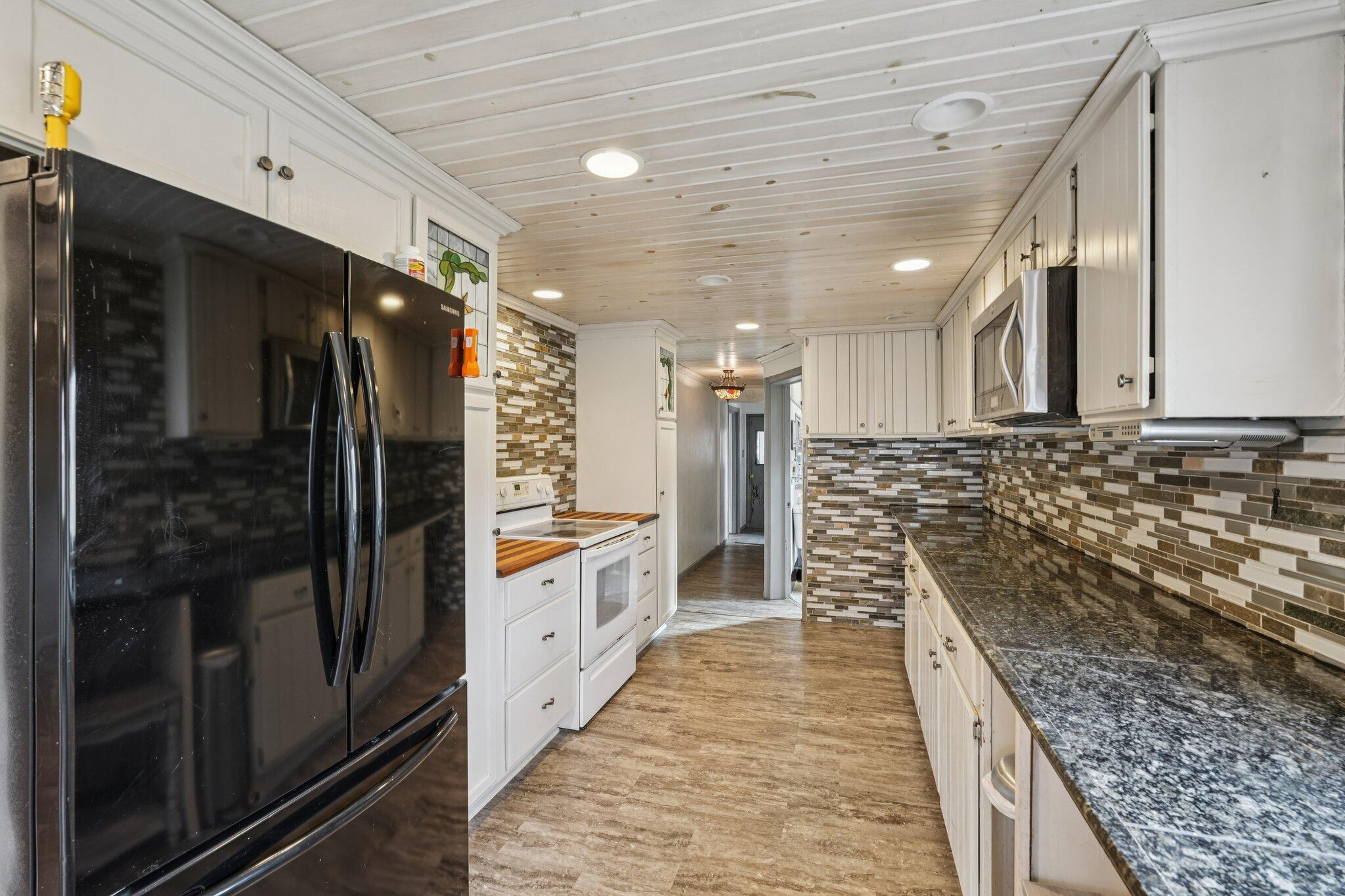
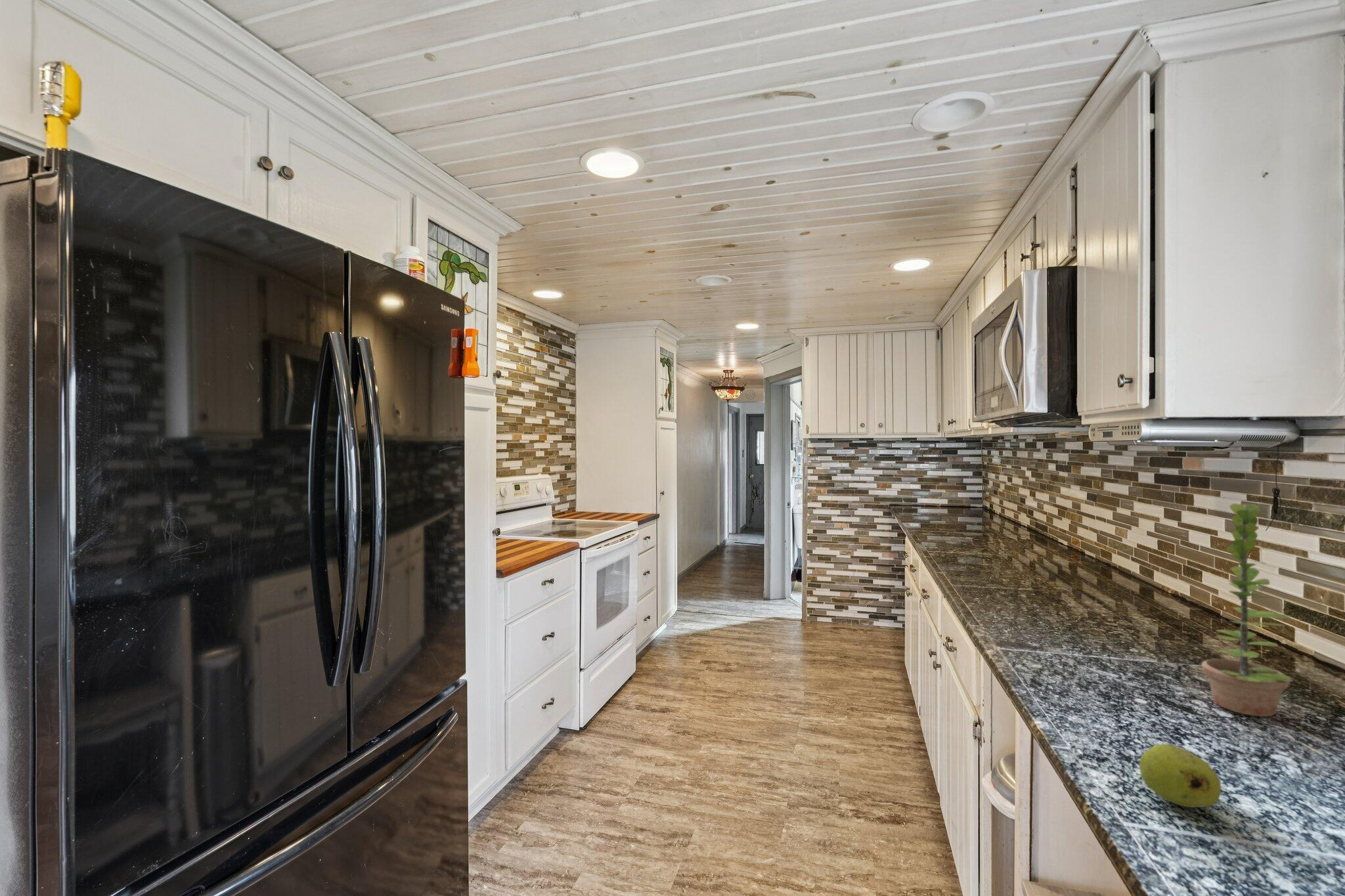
+ fruit [1139,743,1222,808]
+ plant [1201,503,1293,717]
